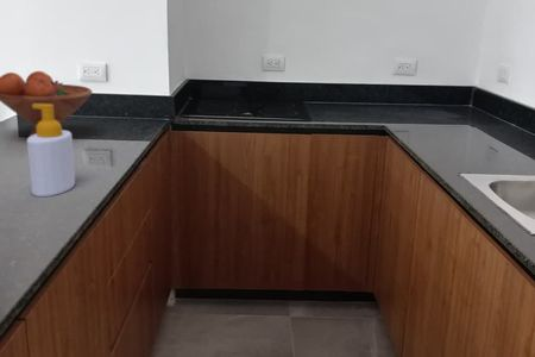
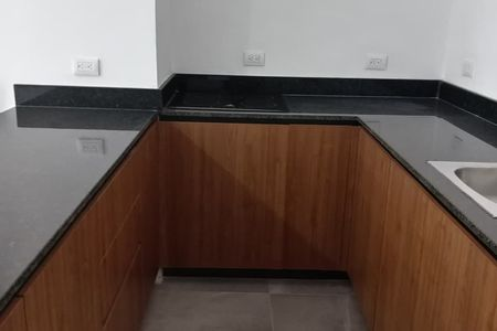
- soap bottle [26,104,76,198]
- fruit bowl [0,70,94,137]
